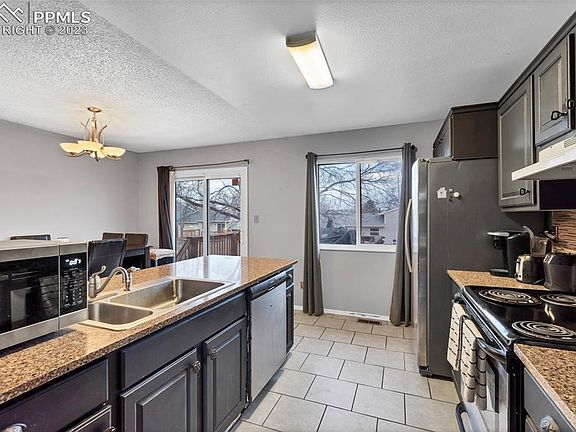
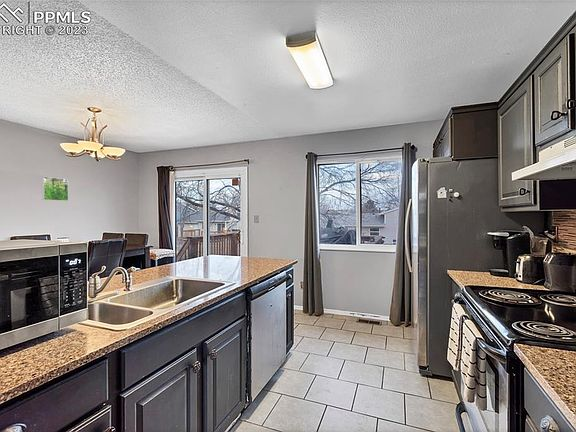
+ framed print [41,176,69,202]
